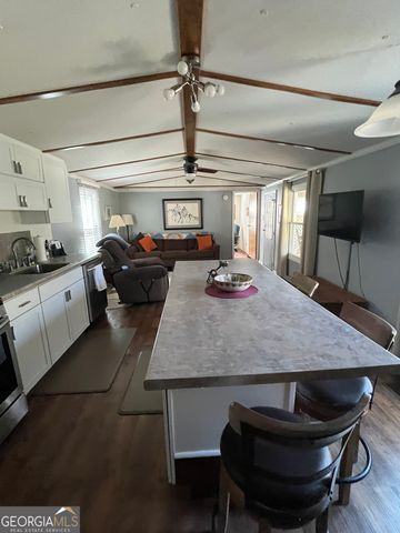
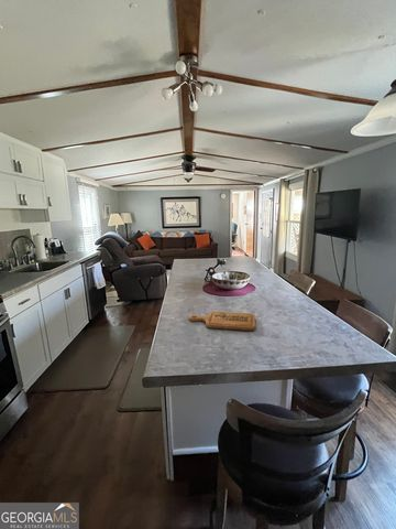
+ cutting board [188,311,256,332]
